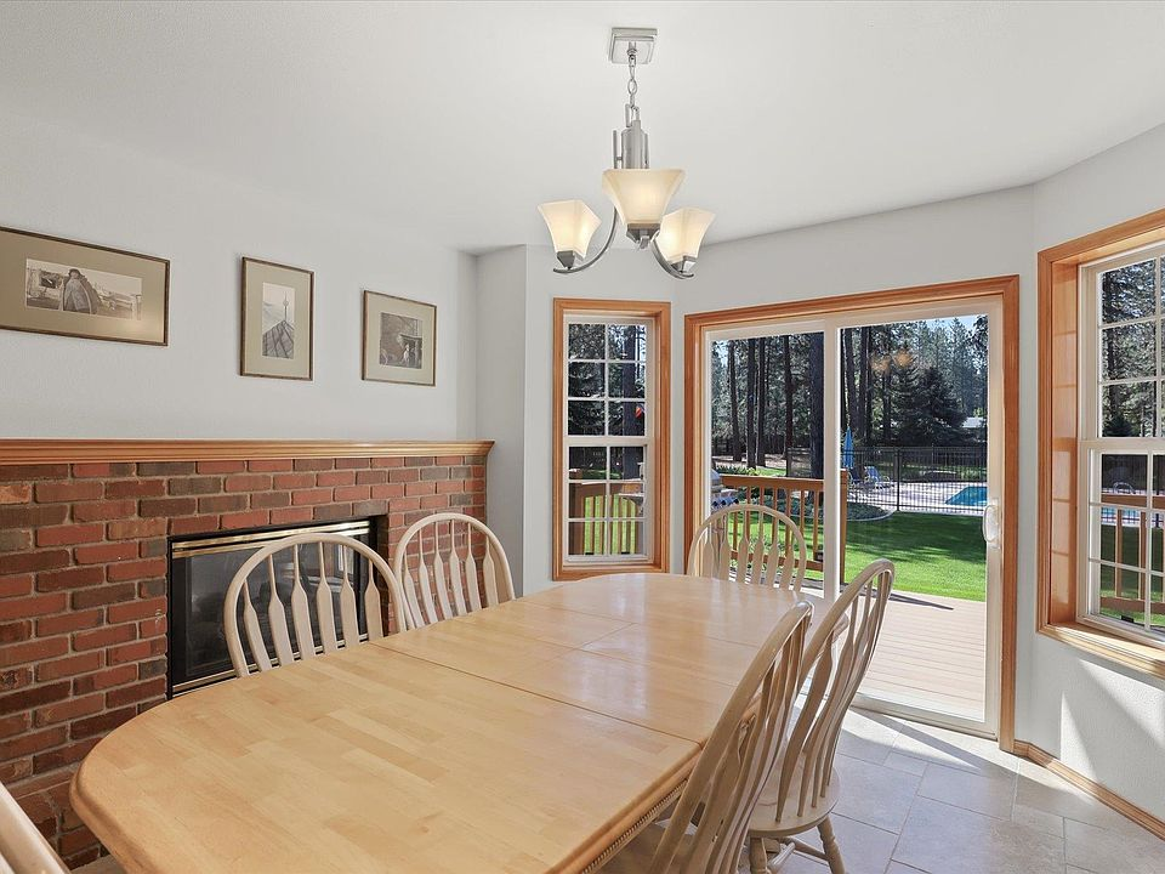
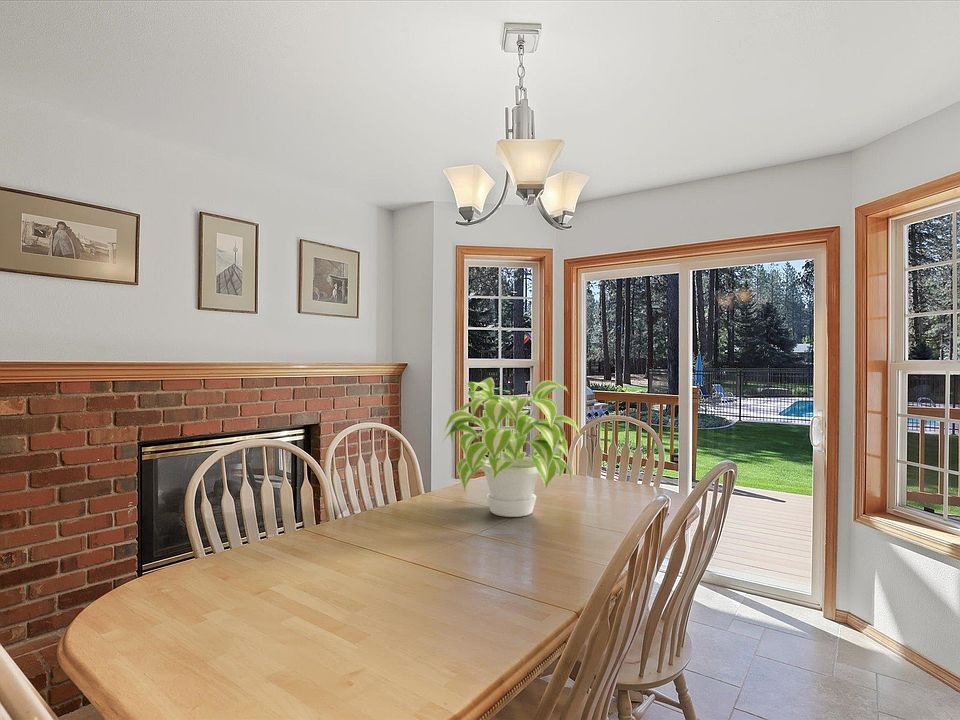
+ plant [441,377,582,518]
